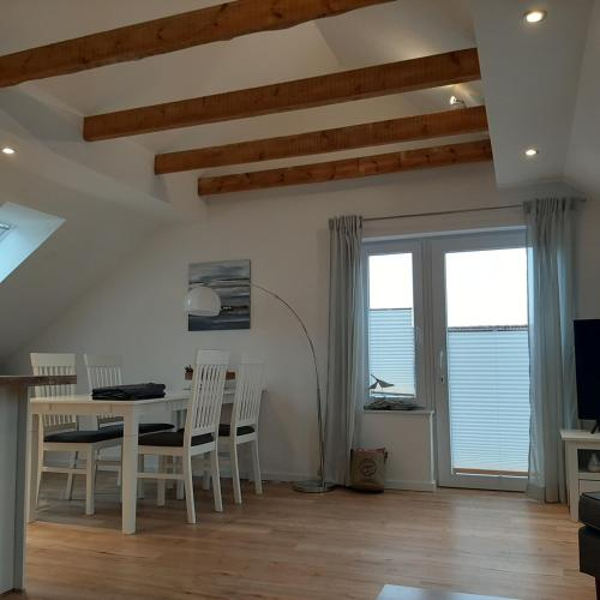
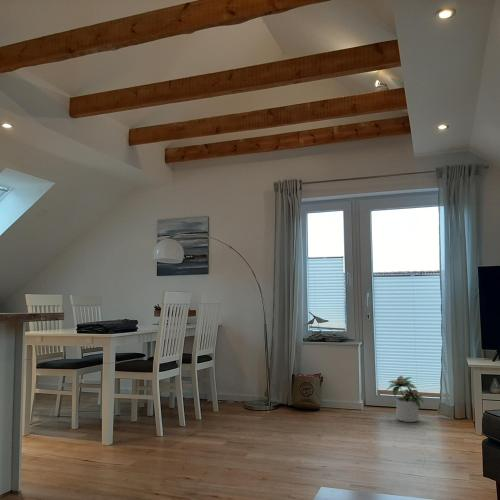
+ potted plant [386,375,425,423]
